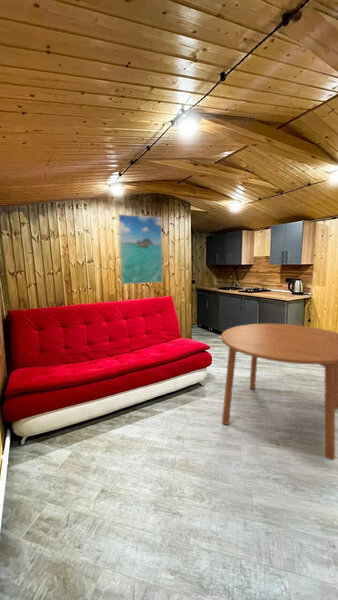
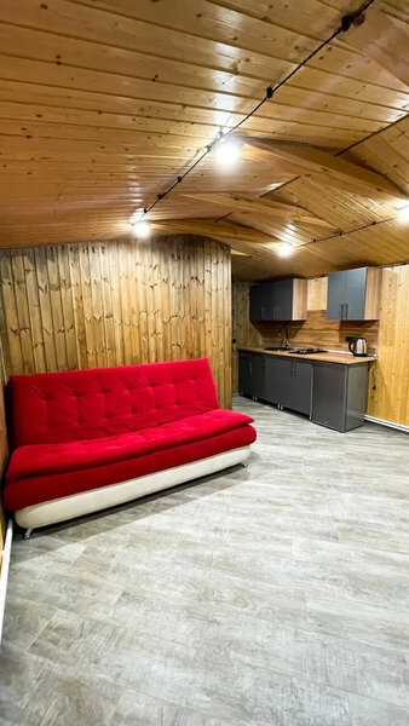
- dining table [220,323,338,461]
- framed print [117,213,164,285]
